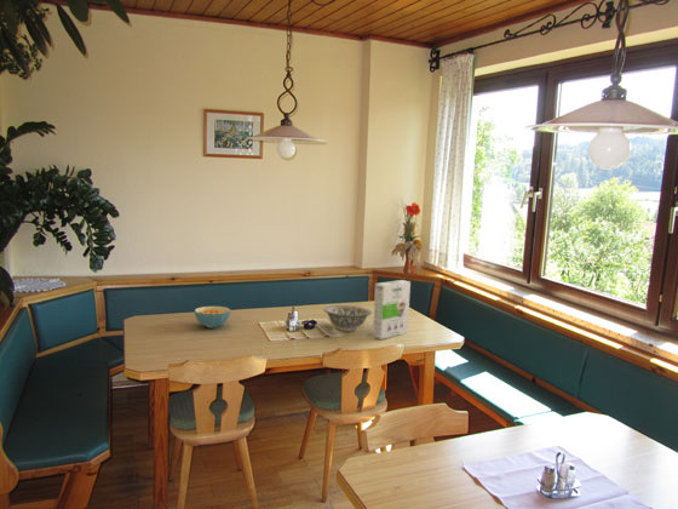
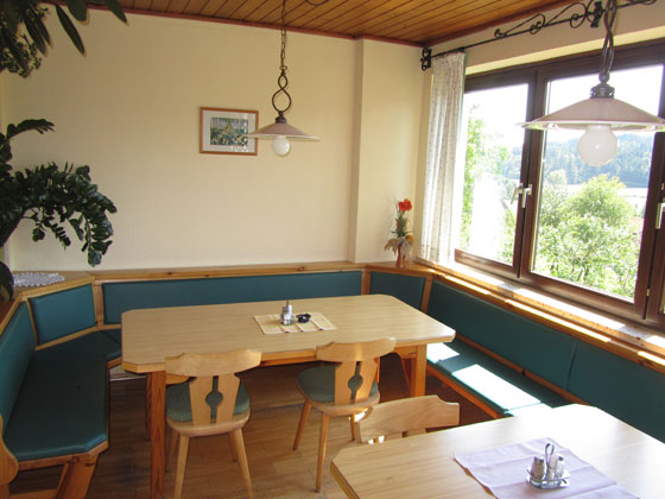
- decorative bowl [322,304,373,332]
- cereal bowl [194,305,231,330]
- cereal box [372,279,412,341]
